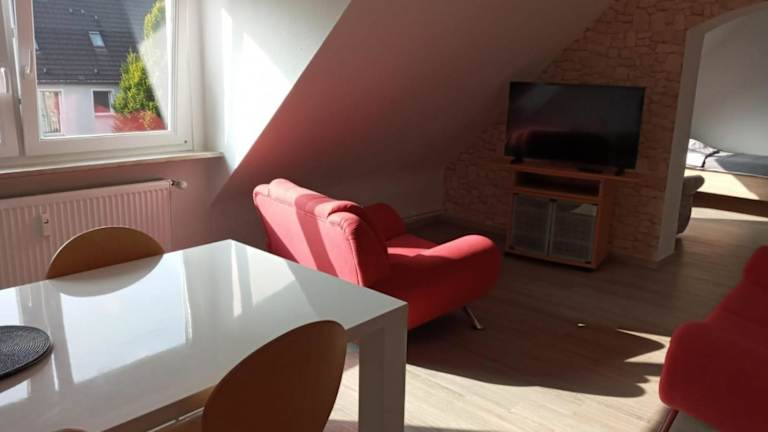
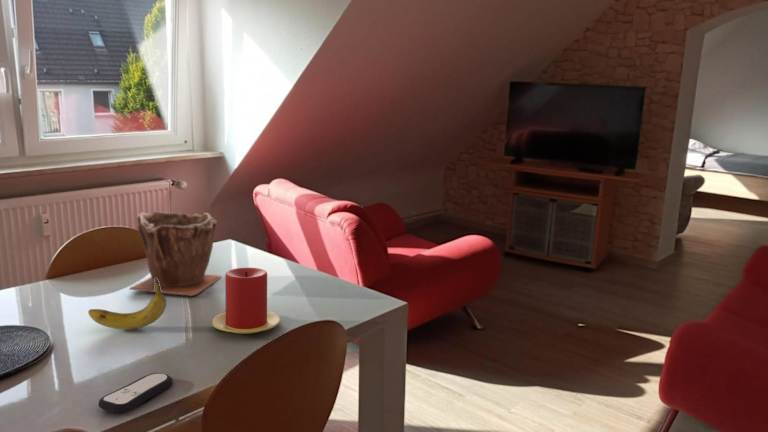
+ plant pot [128,211,222,297]
+ candle [211,267,282,335]
+ fruit [88,278,167,331]
+ remote control [98,372,173,415]
